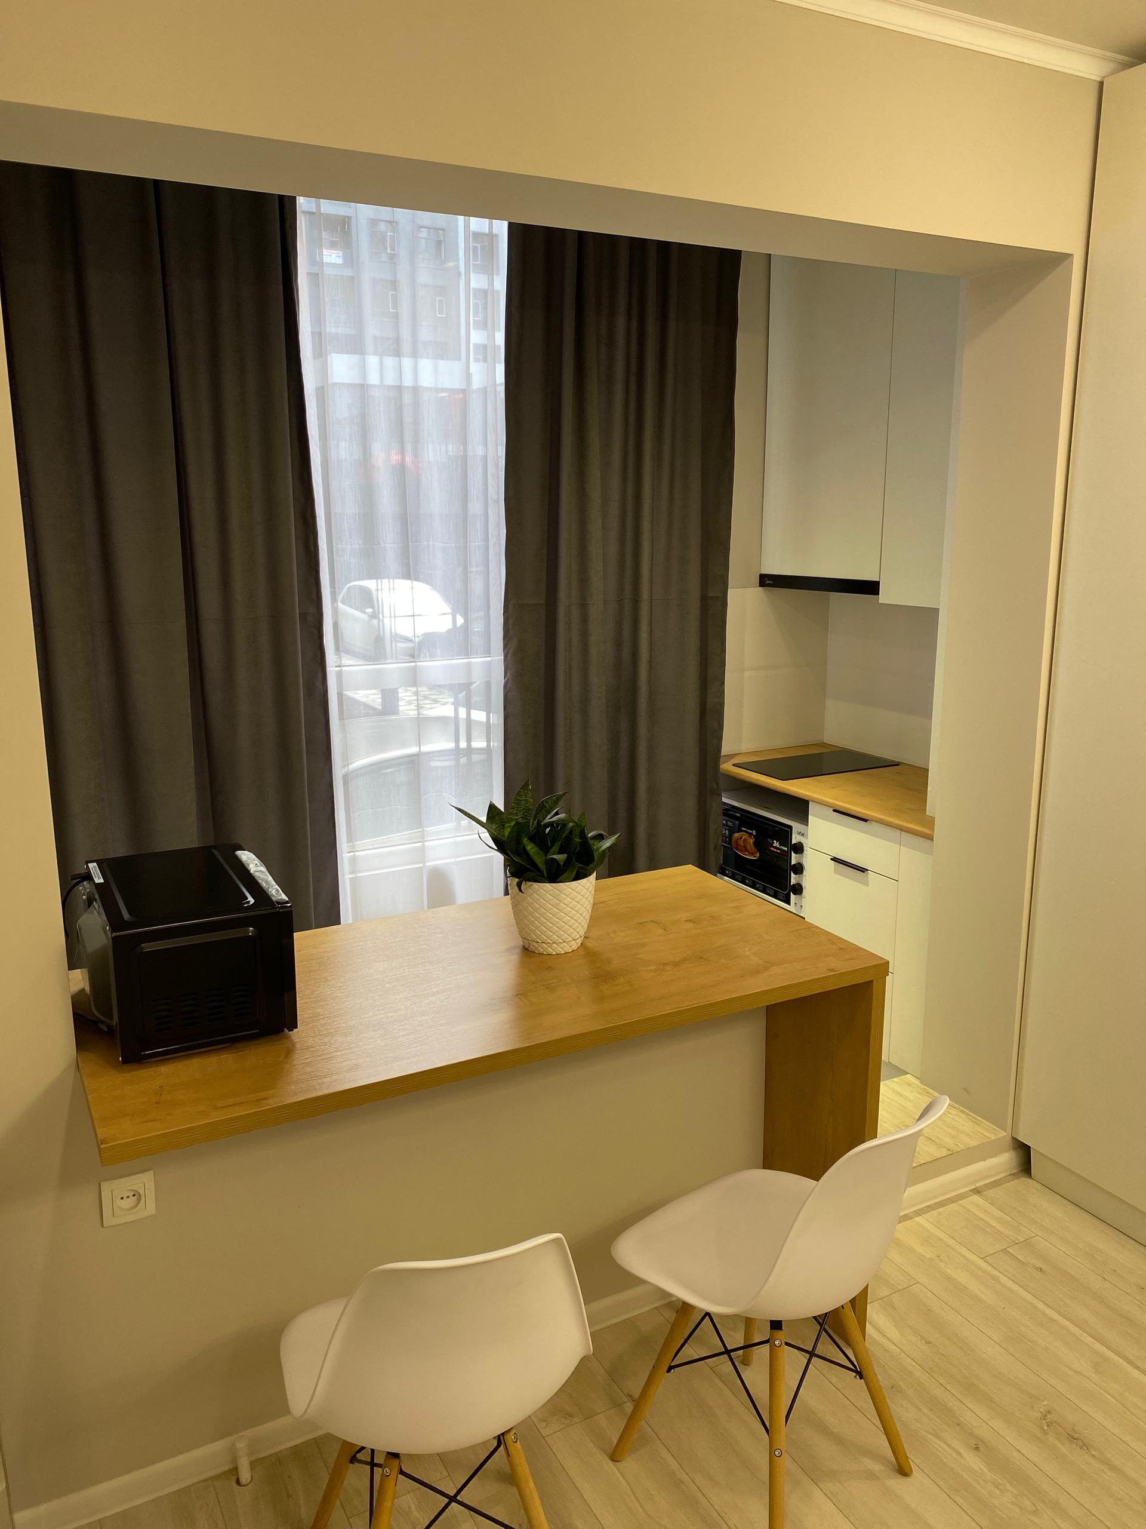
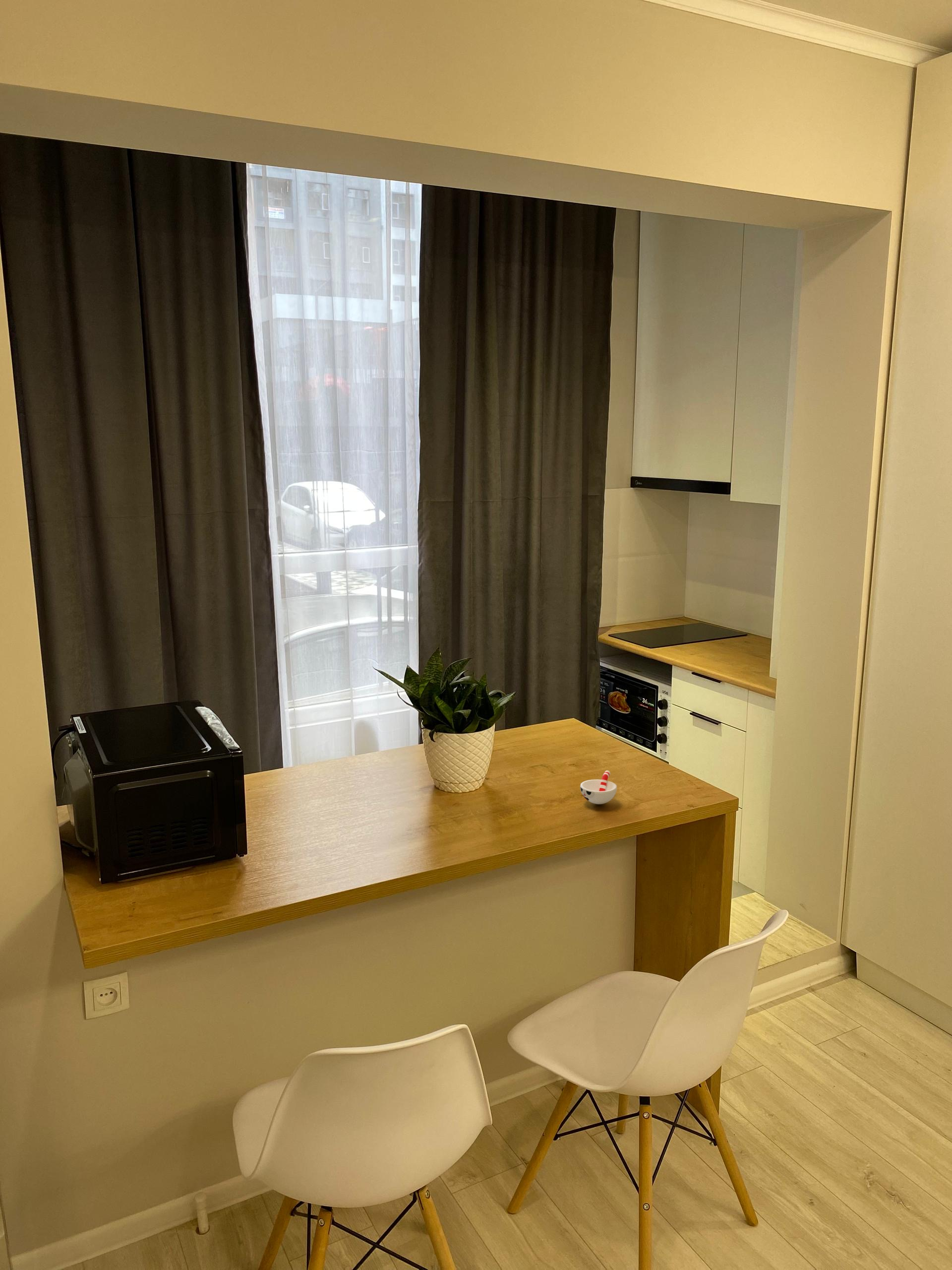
+ cup [580,770,617,805]
